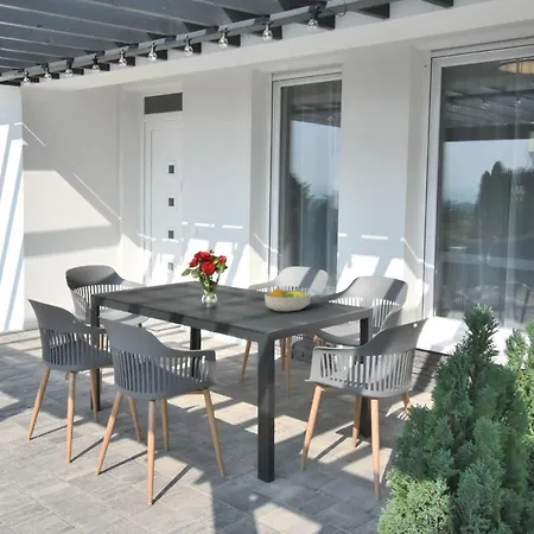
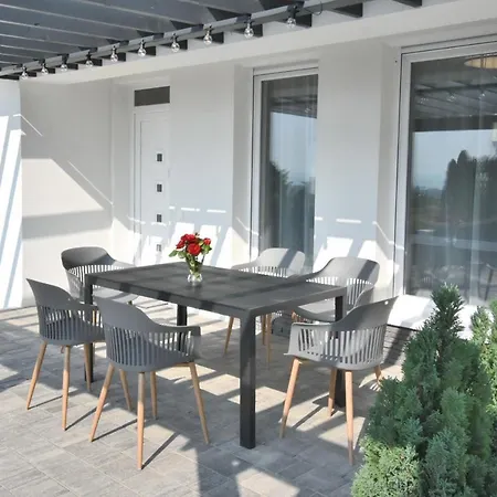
- fruit bowl [263,287,312,313]
